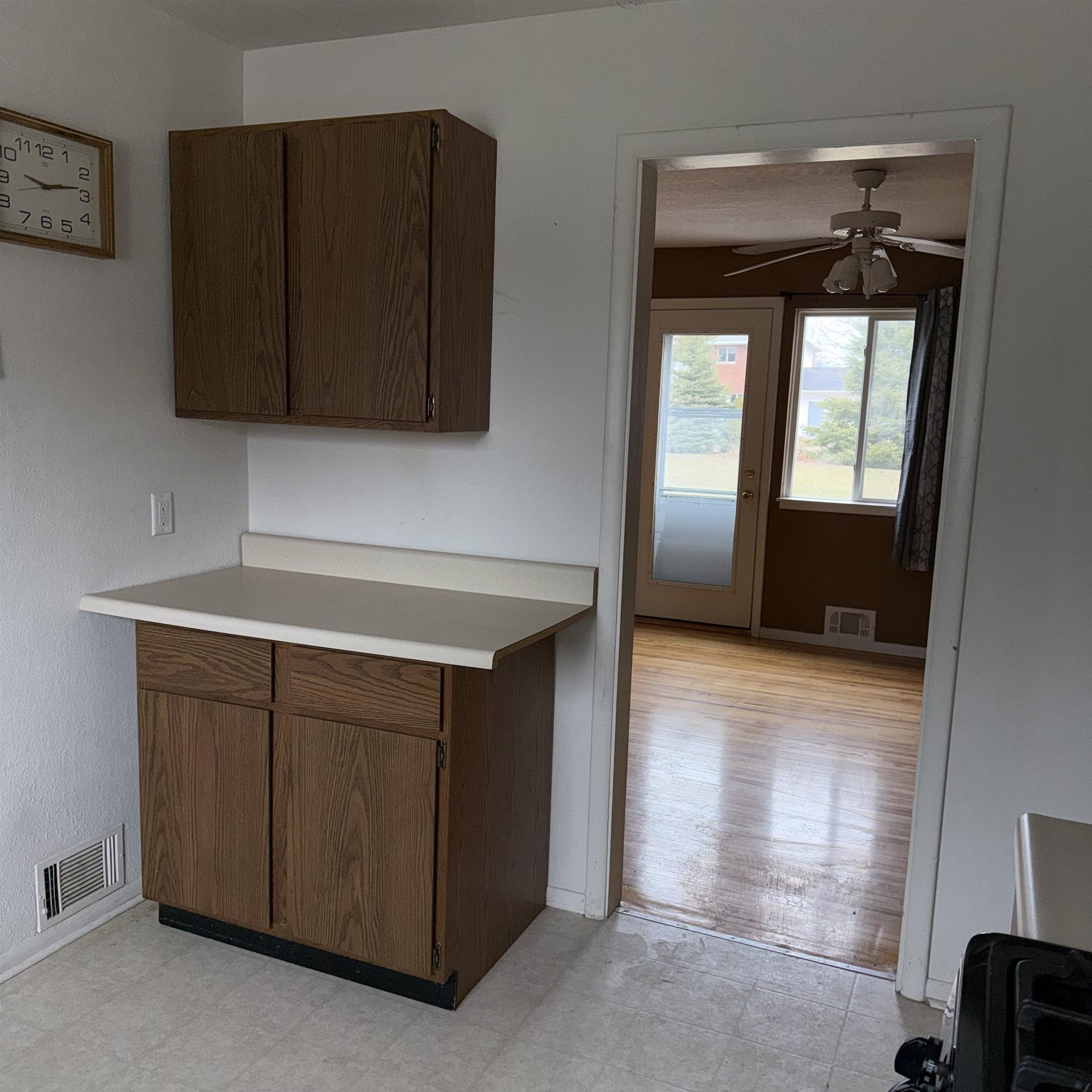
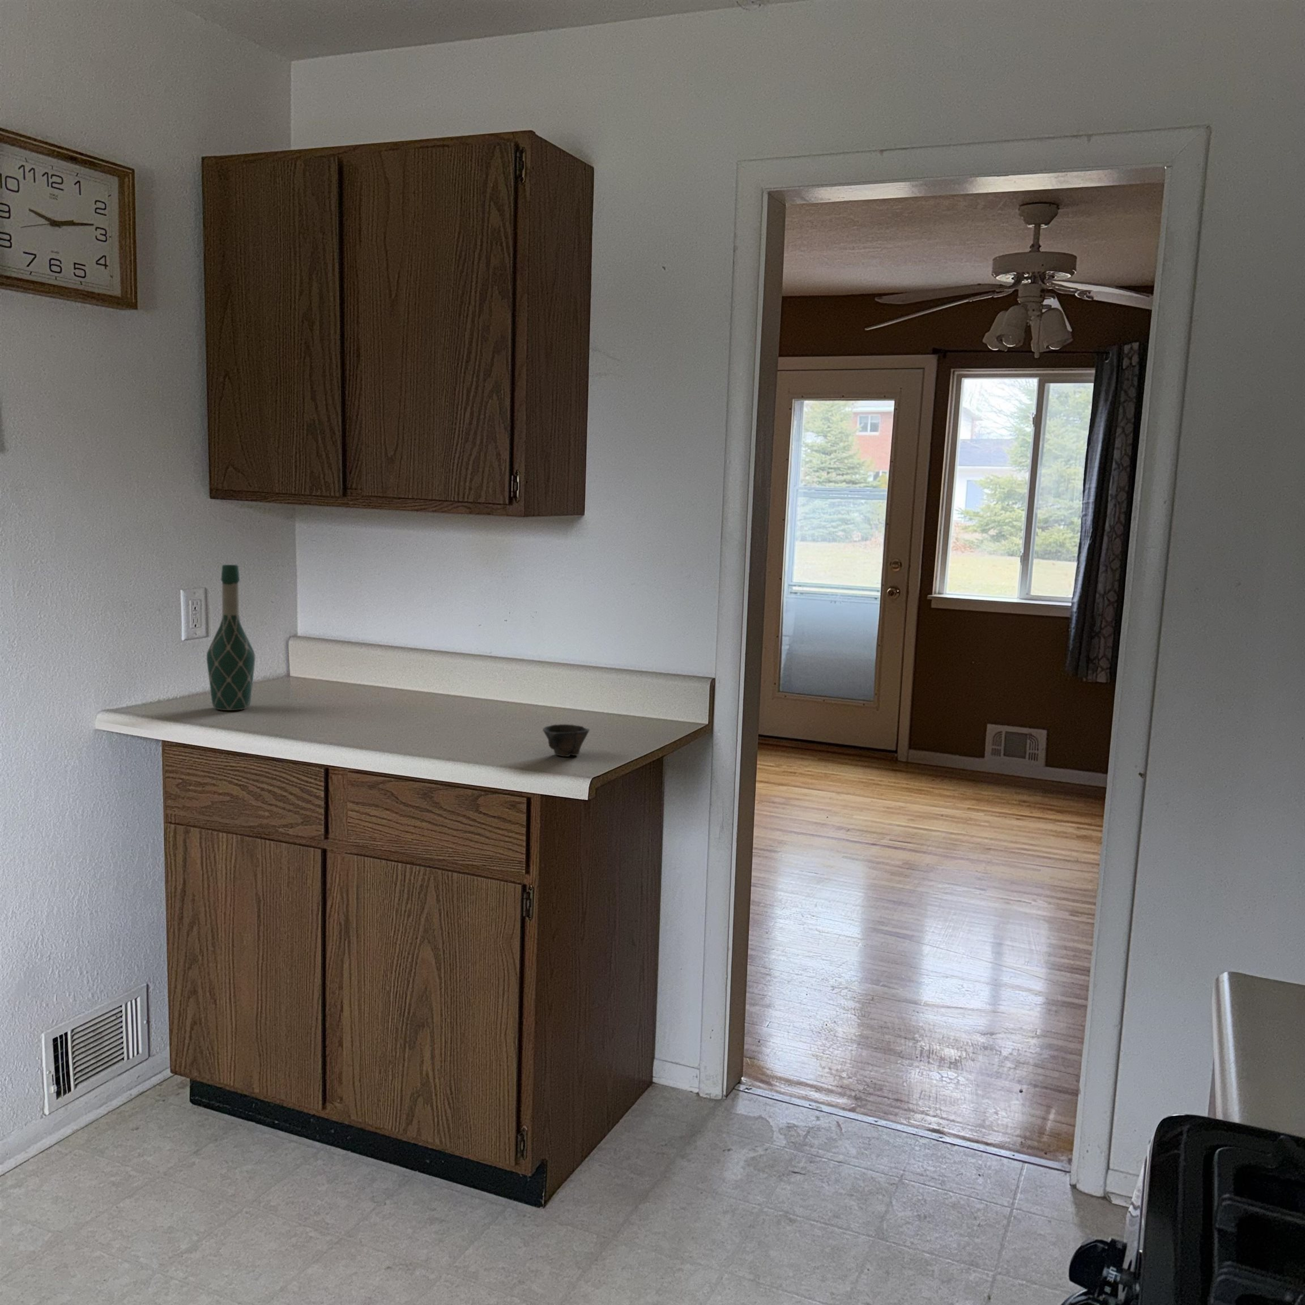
+ wine bottle [207,564,256,711]
+ cup [543,724,590,758]
